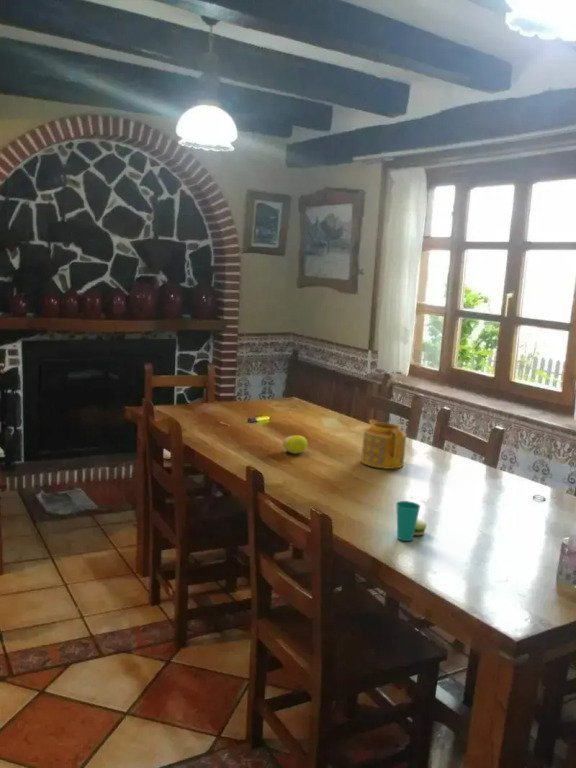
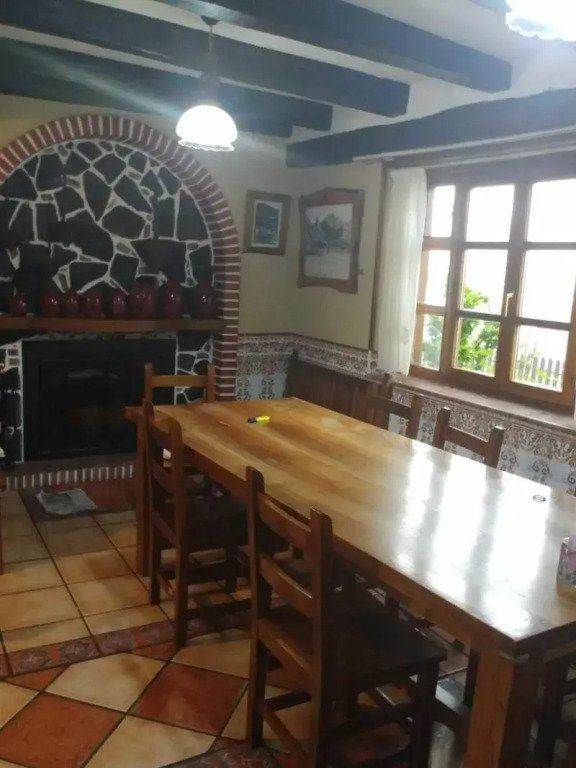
- fruit [282,434,308,455]
- teapot [360,419,407,470]
- cup [395,500,428,542]
